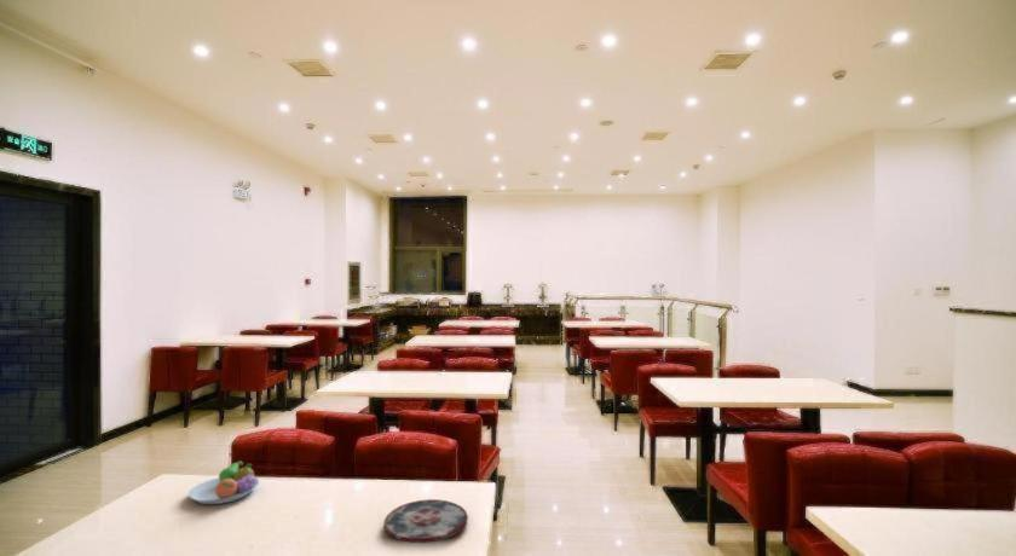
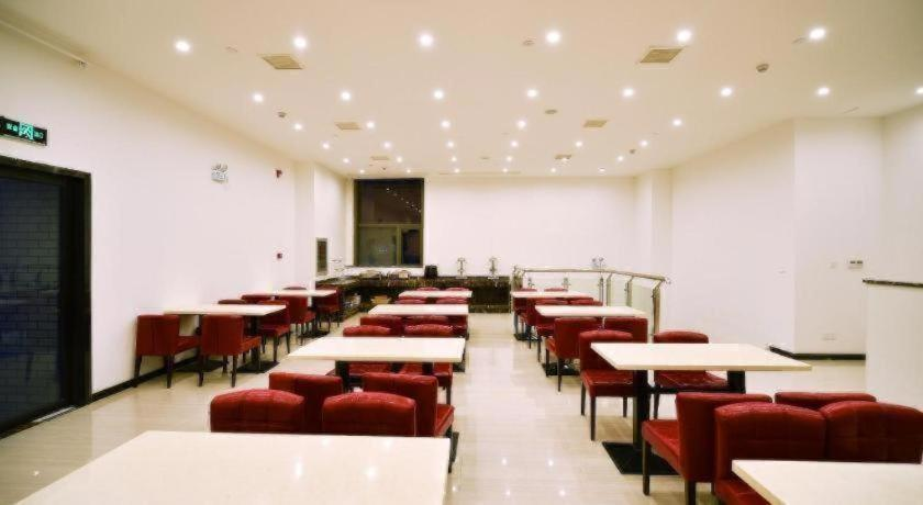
- fruit bowl [187,461,260,505]
- plate [383,498,469,544]
